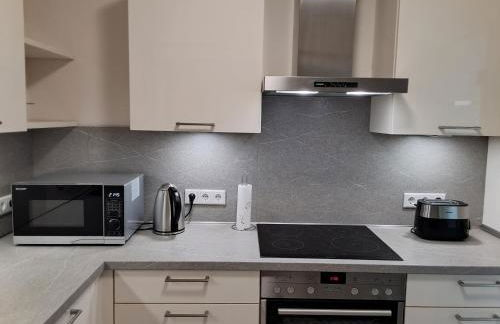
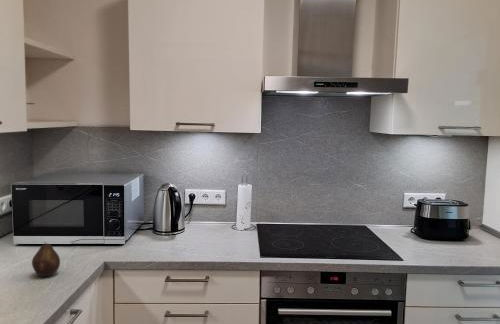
+ fruit [31,242,61,277]
